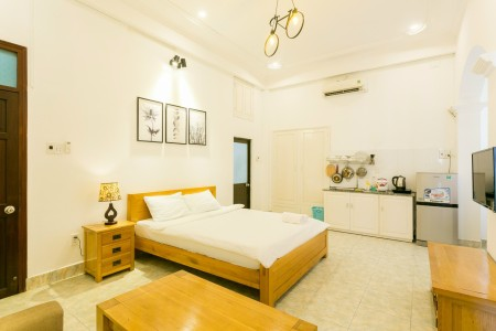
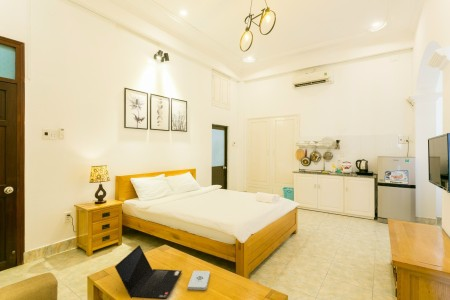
+ notepad [187,270,211,291]
+ laptop computer [114,244,183,300]
